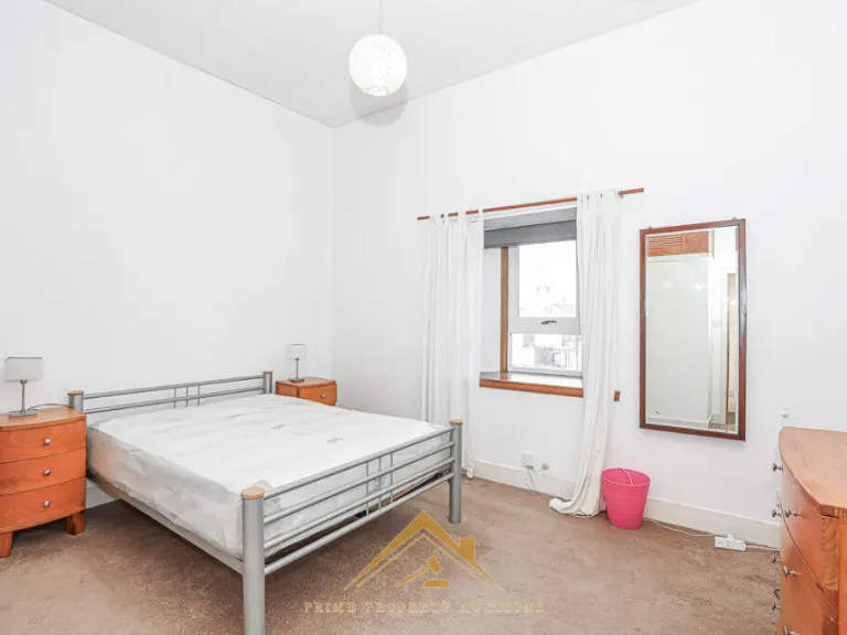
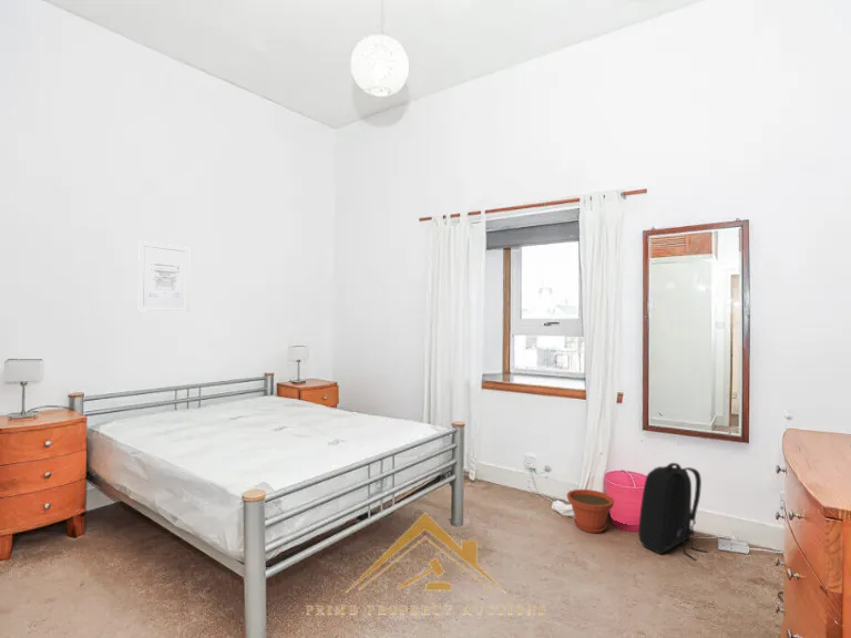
+ wall art [137,240,191,313]
+ plant pot [566,488,615,534]
+ backpack [637,462,709,562]
